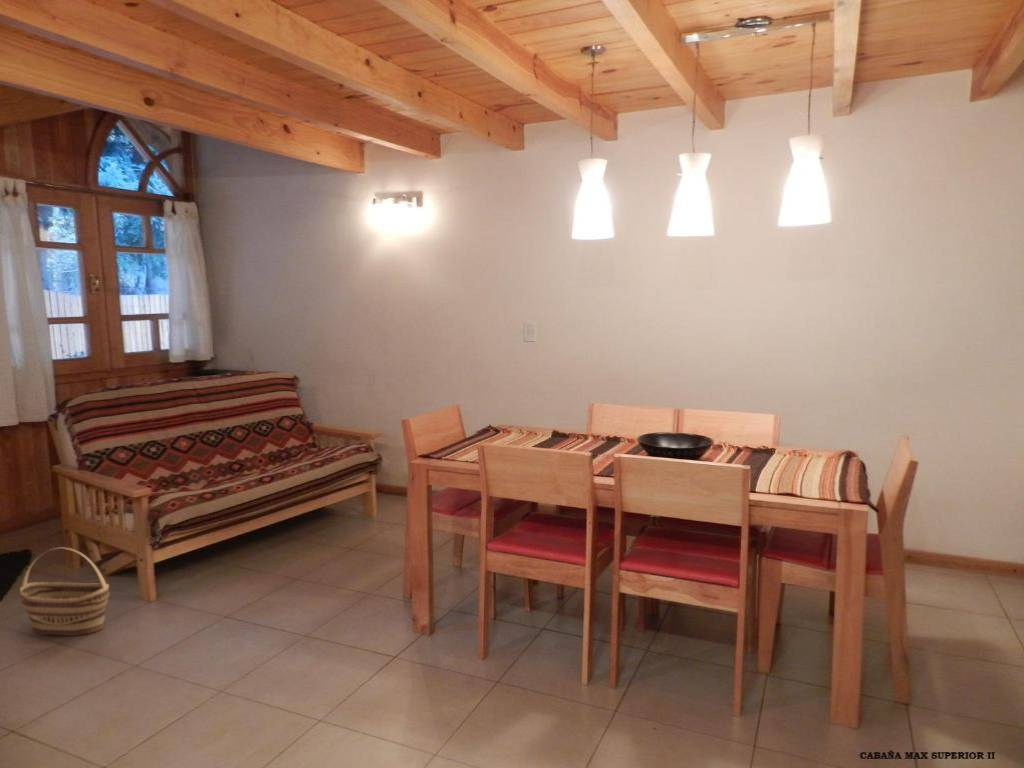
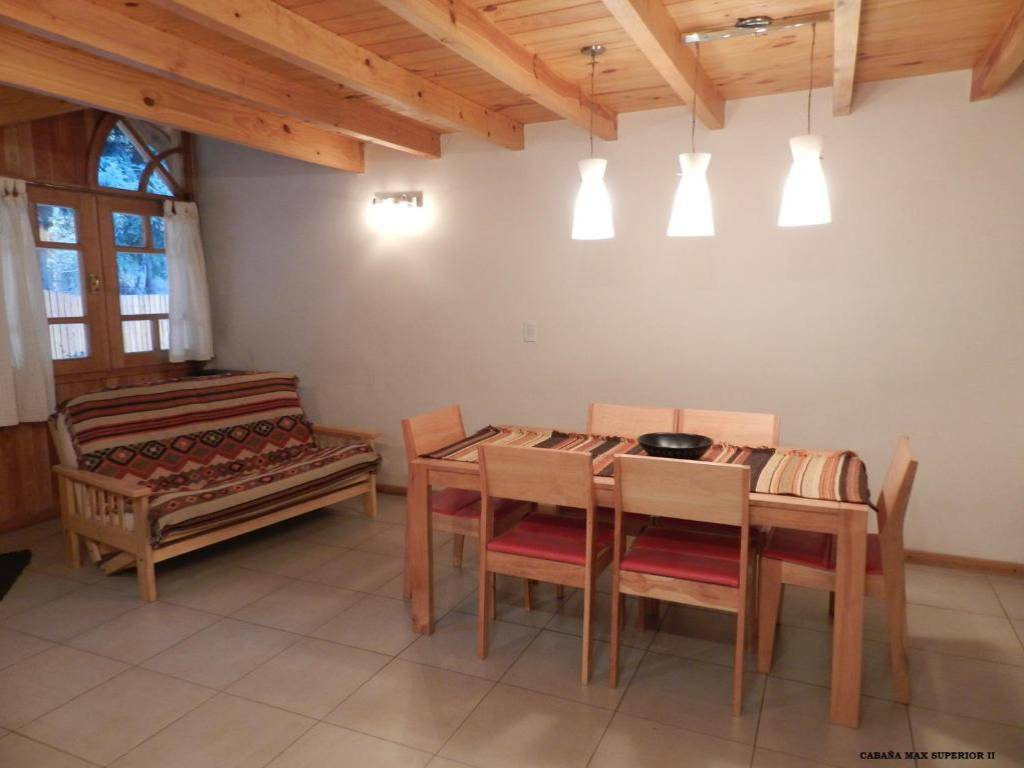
- basket [19,547,111,637]
